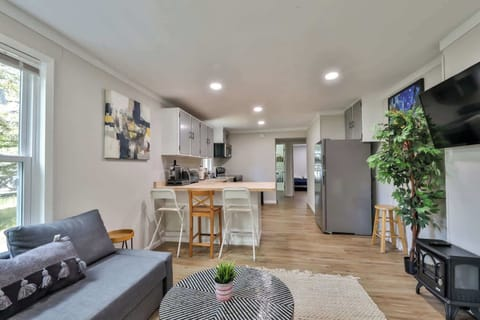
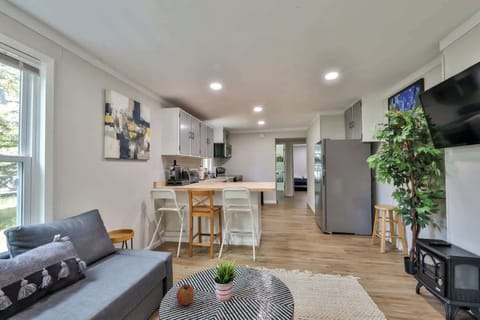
+ apple [176,283,195,306]
